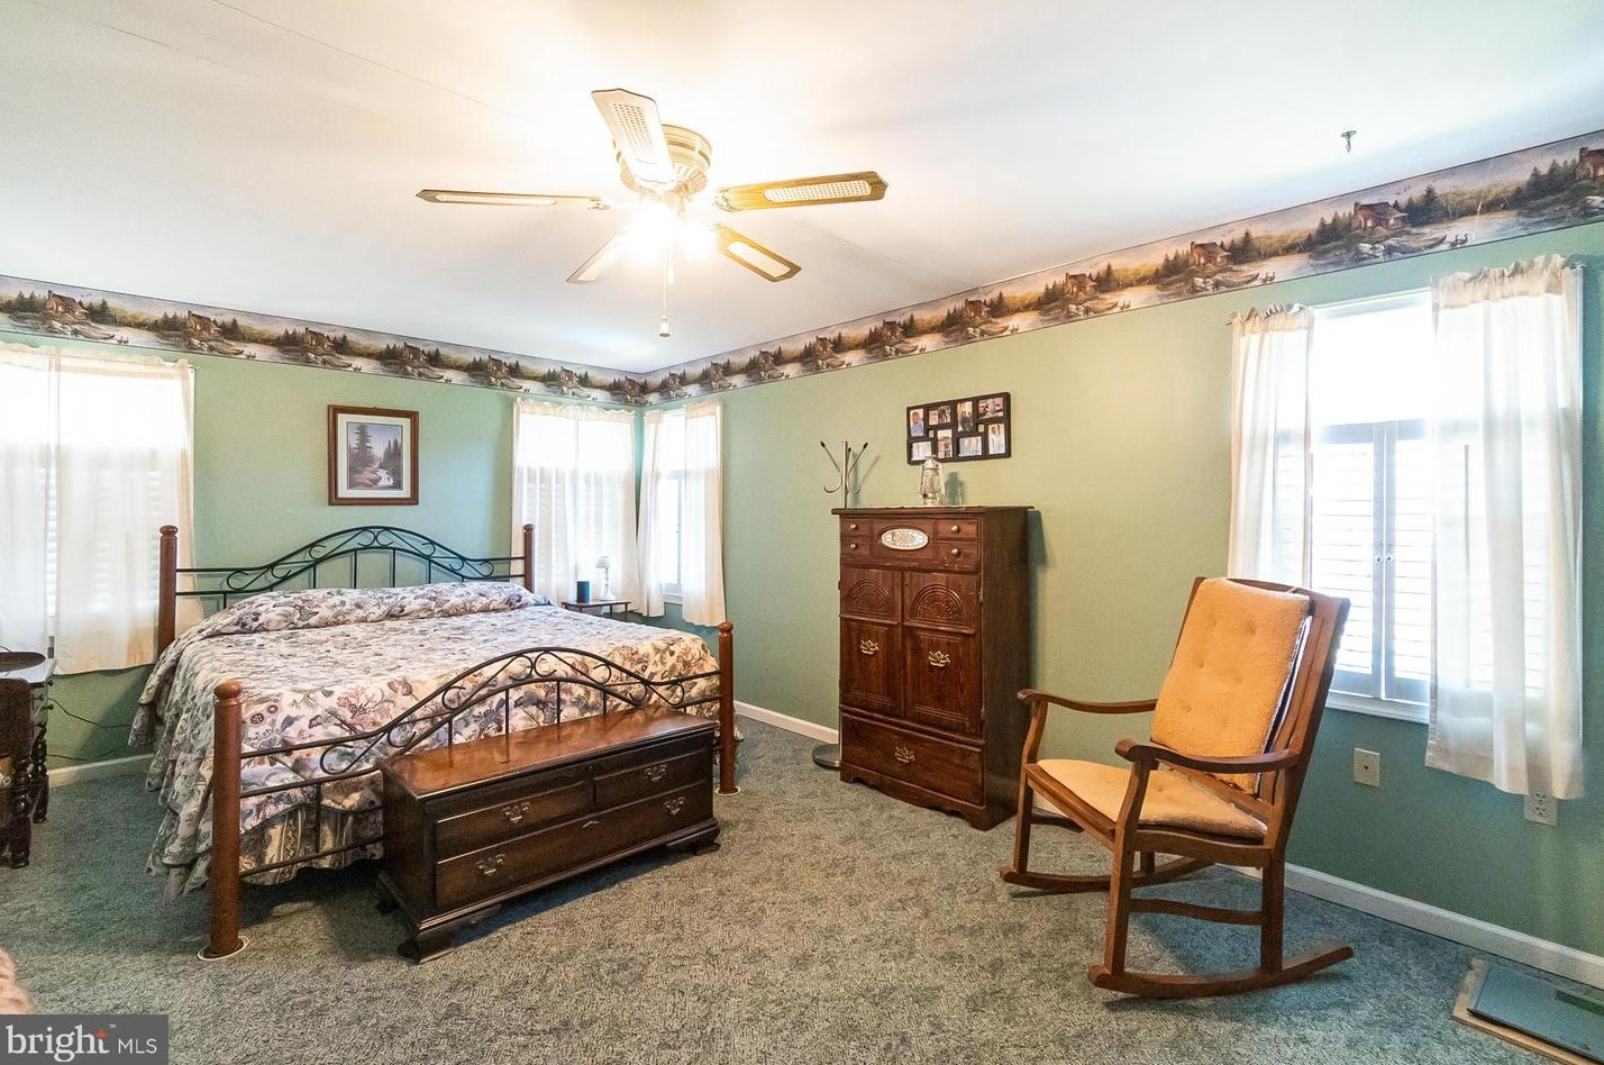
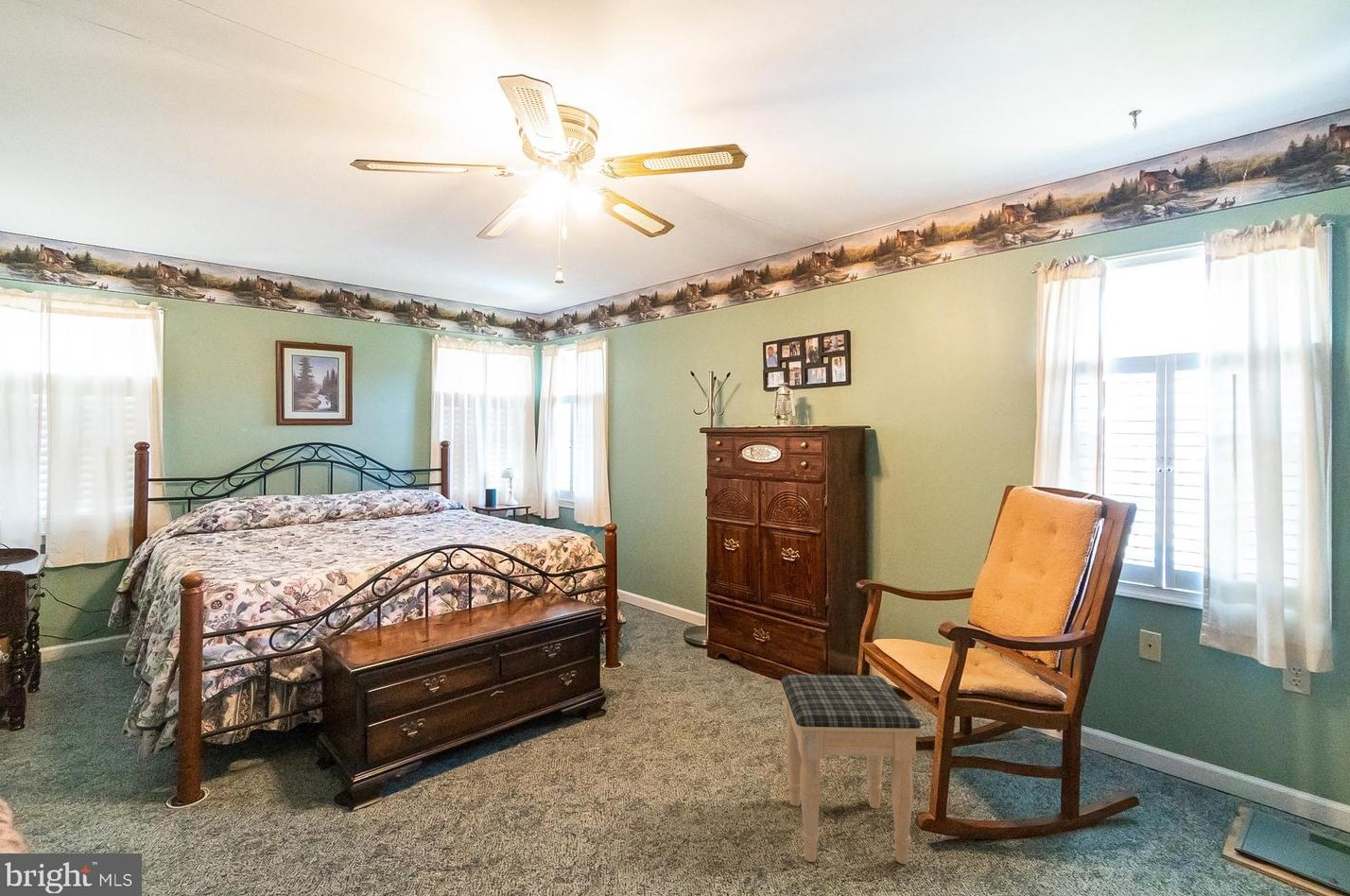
+ footstool [780,674,922,865]
